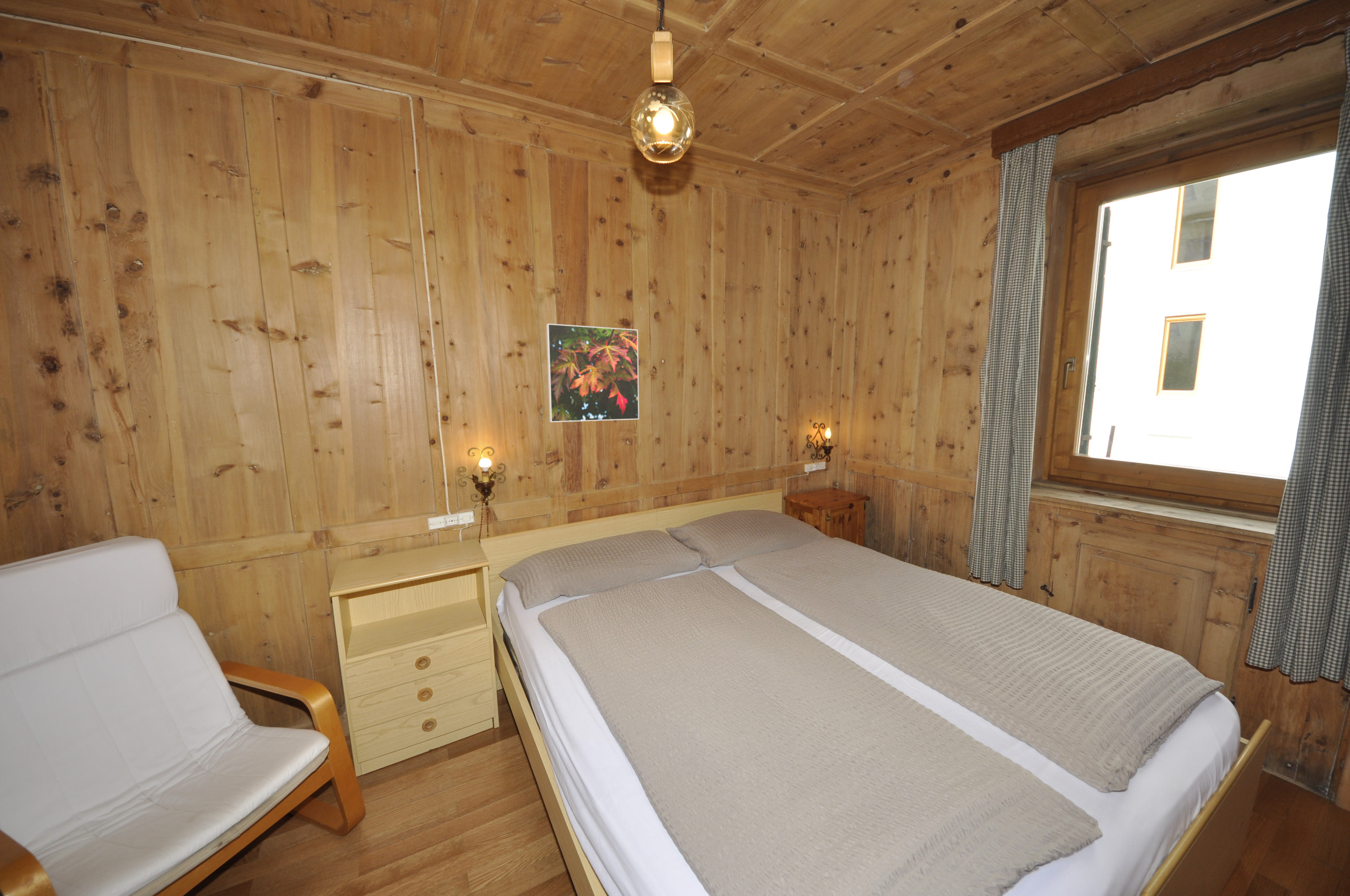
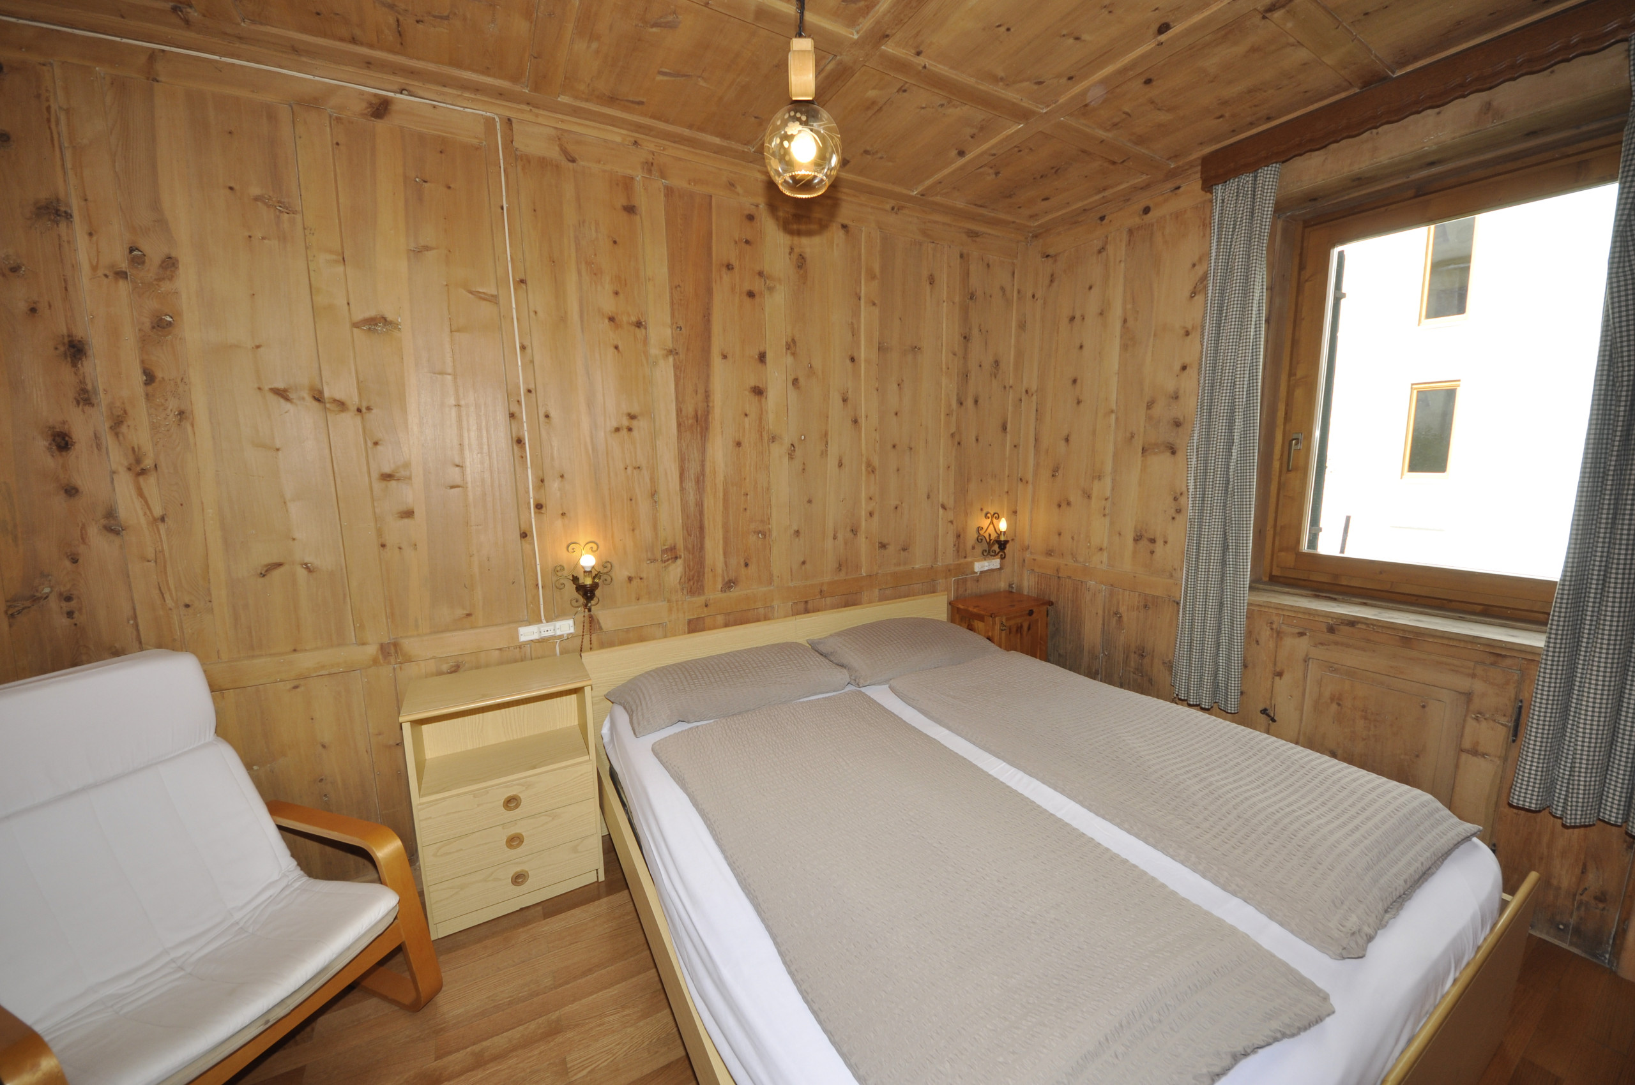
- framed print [546,323,640,423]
